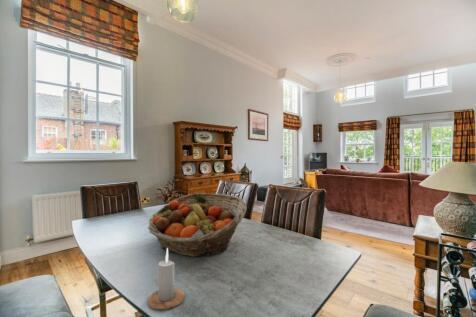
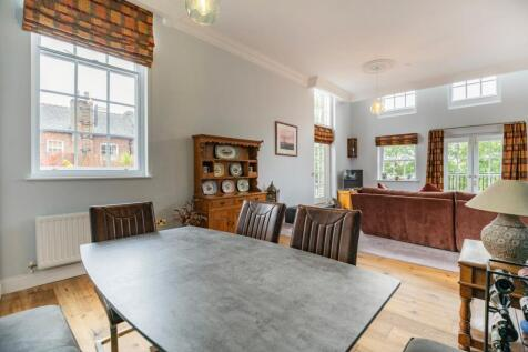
- candle [147,248,186,311]
- fruit basket [147,192,248,258]
